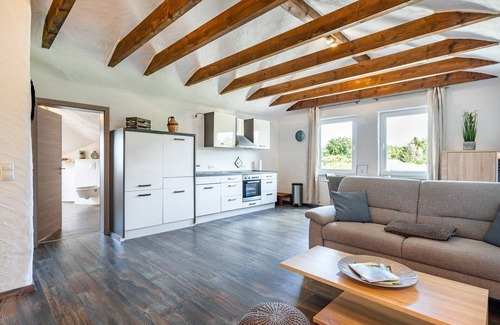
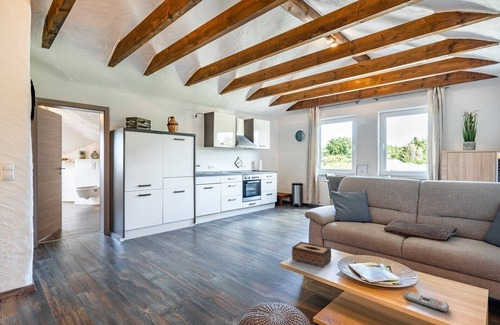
+ tissue box [291,241,332,269]
+ remote control [403,291,450,313]
